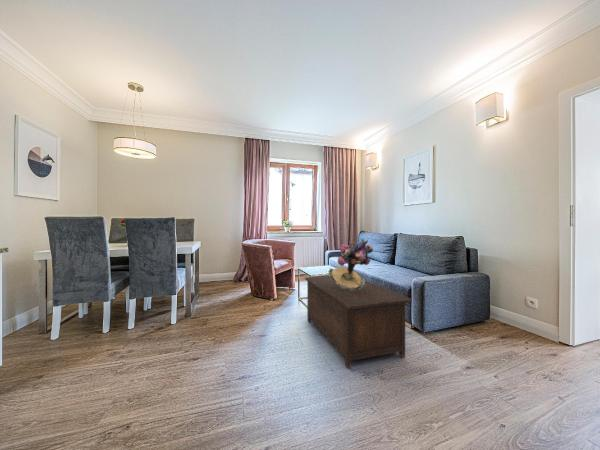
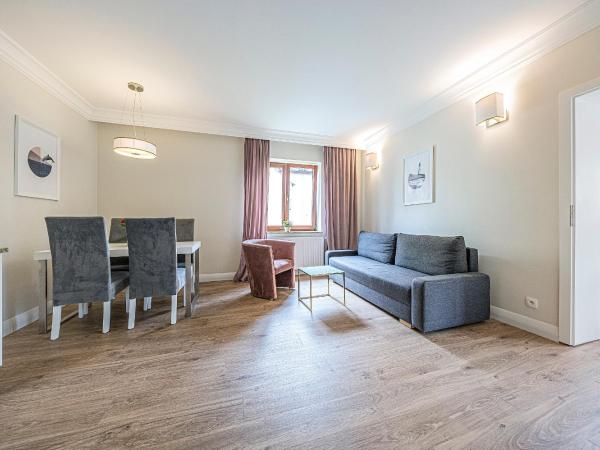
- bouquet [328,238,374,291]
- cabinet [304,275,413,369]
